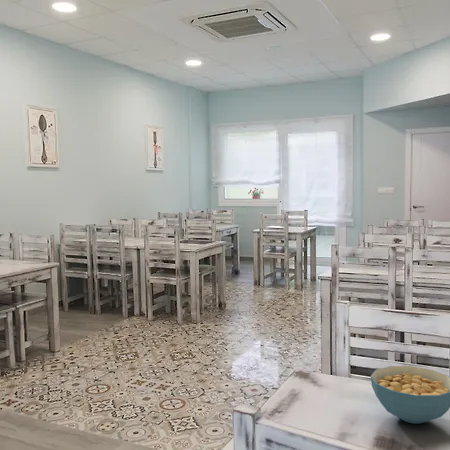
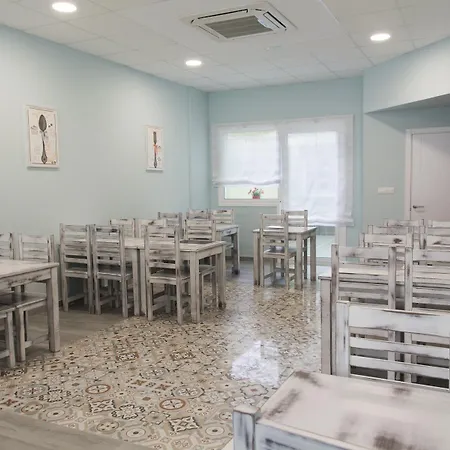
- cereal bowl [370,365,450,424]
